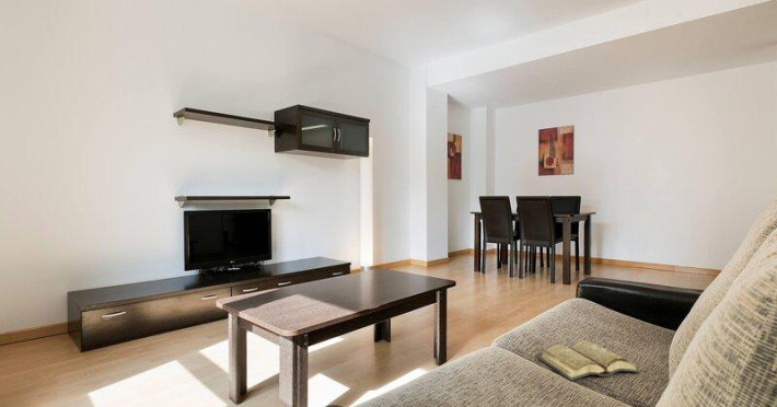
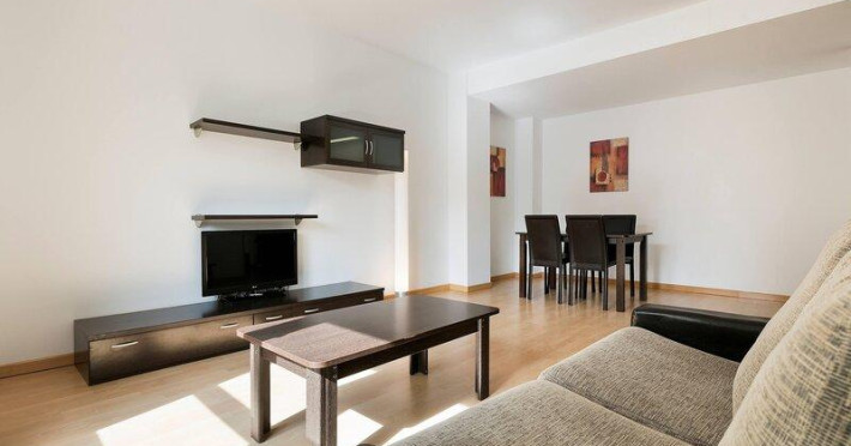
- diary [537,340,641,382]
